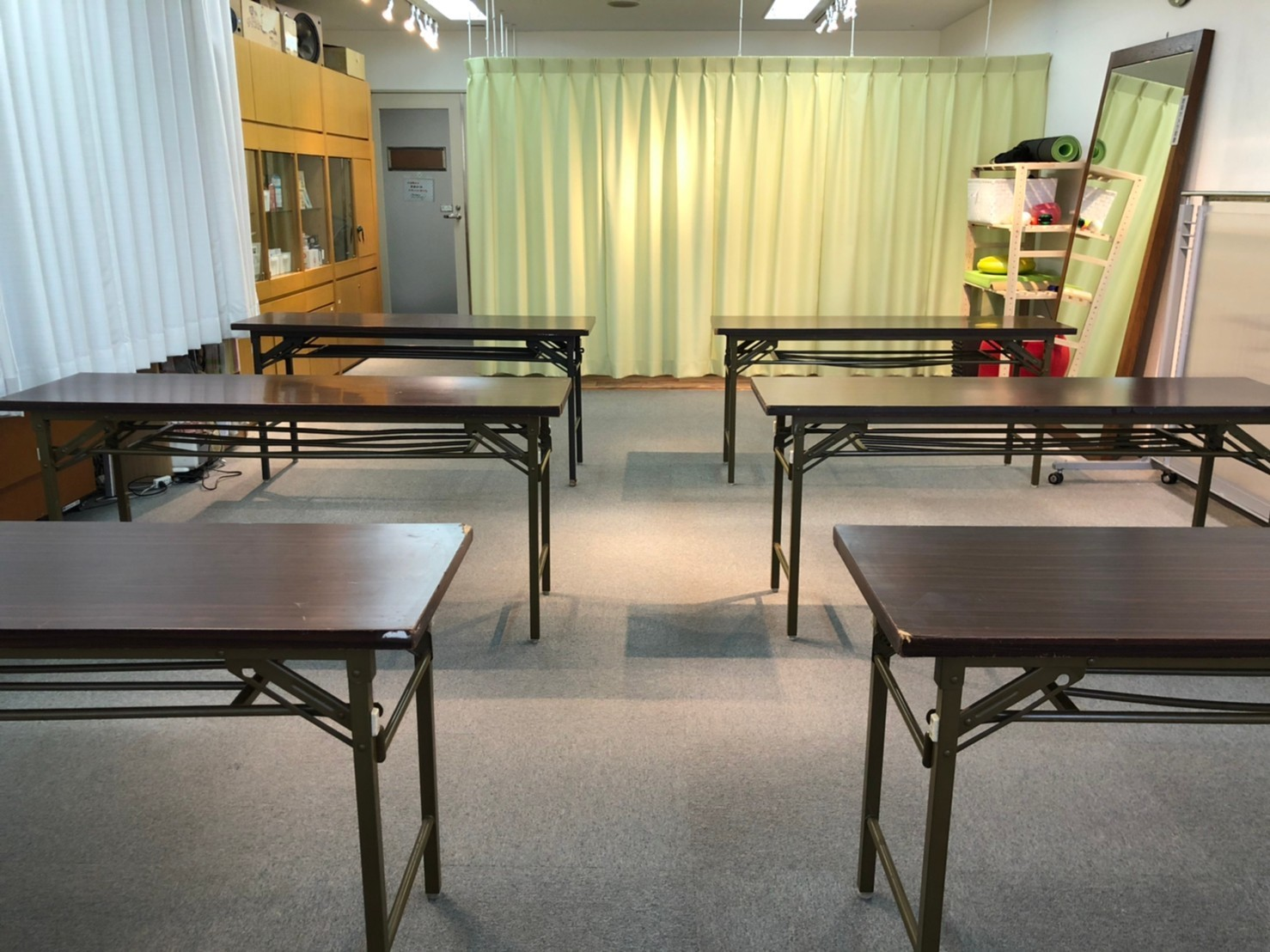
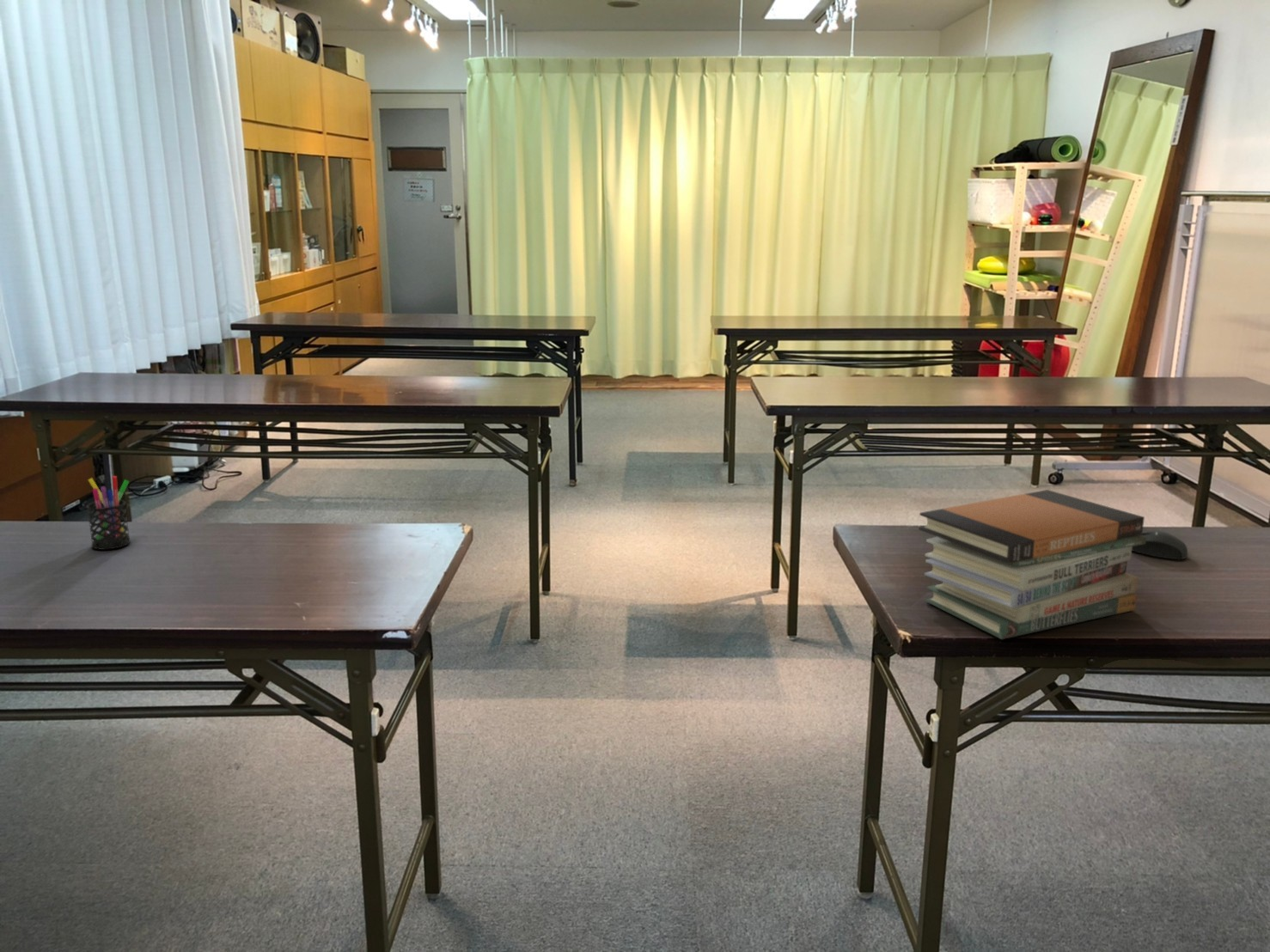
+ book stack [918,489,1146,640]
+ mouse [1132,529,1188,560]
+ pen holder [85,475,131,551]
